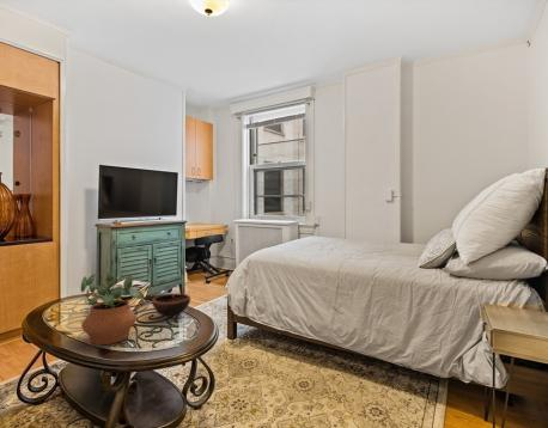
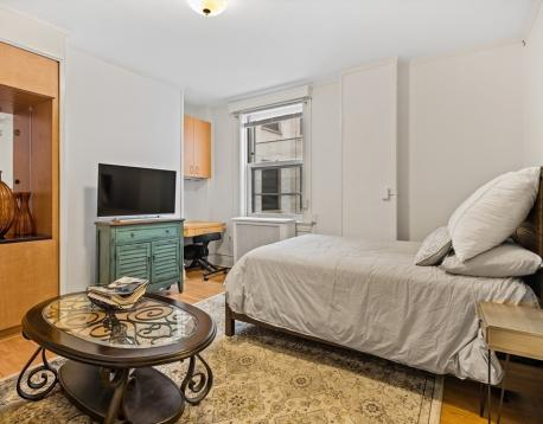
- bowl [151,293,191,319]
- potted plant [80,271,146,346]
